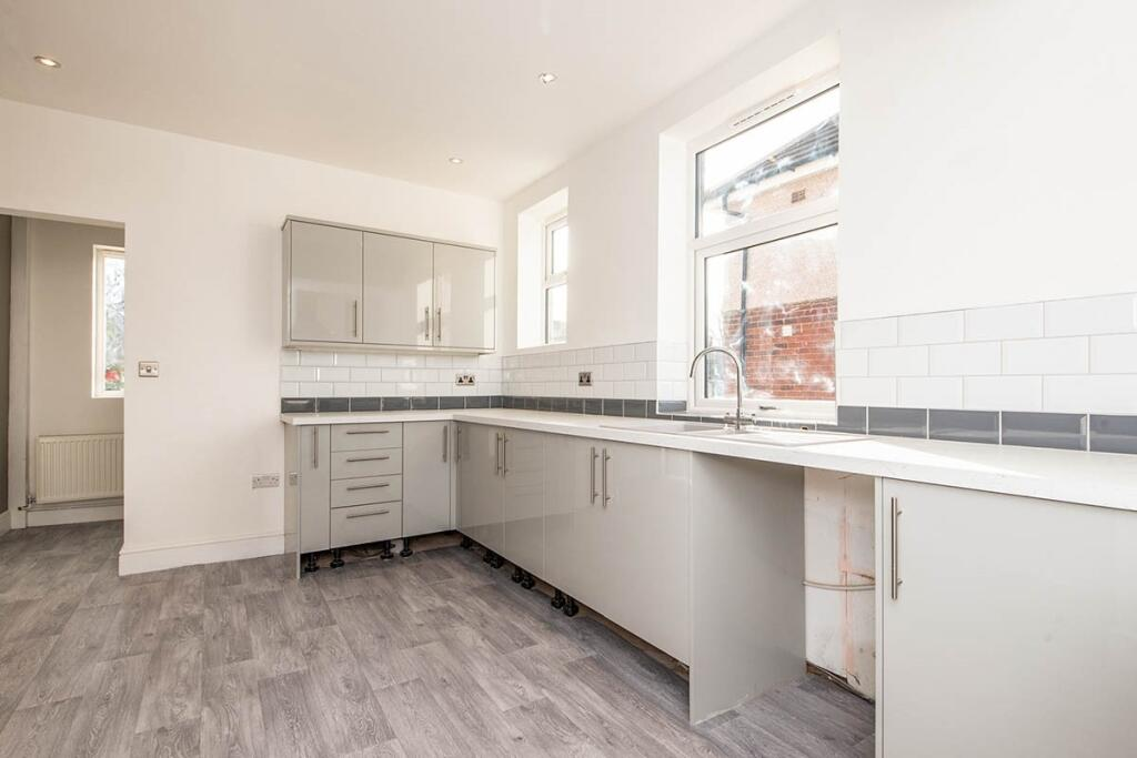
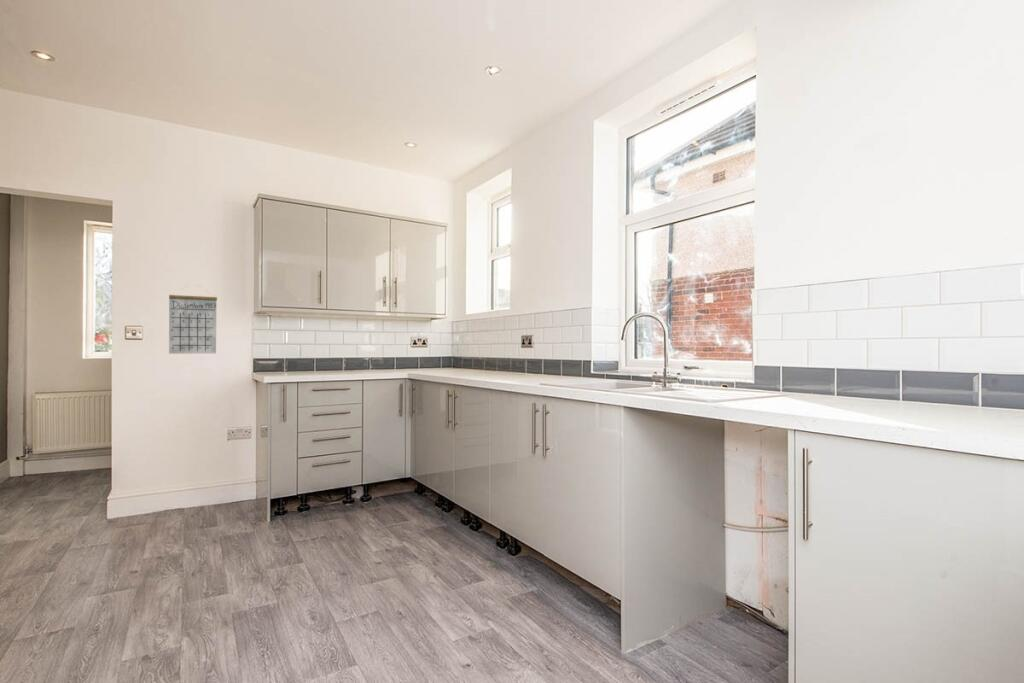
+ calendar [168,285,218,355]
